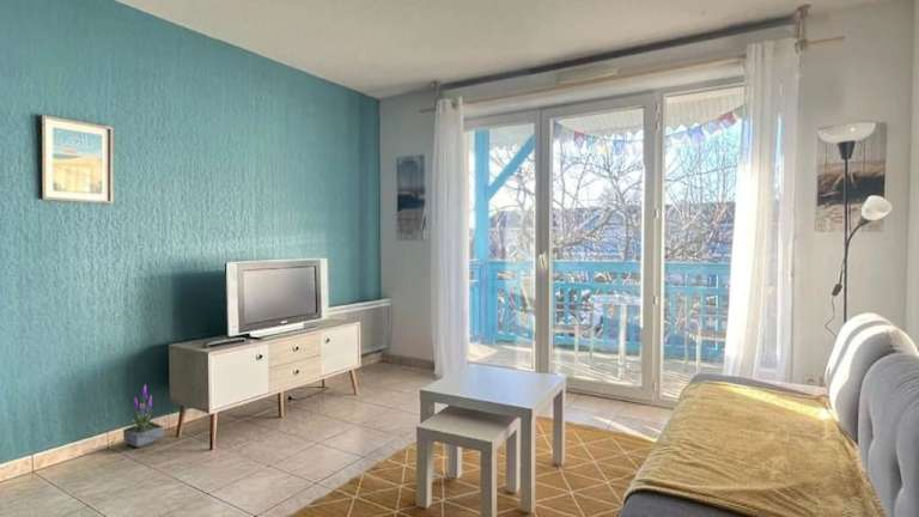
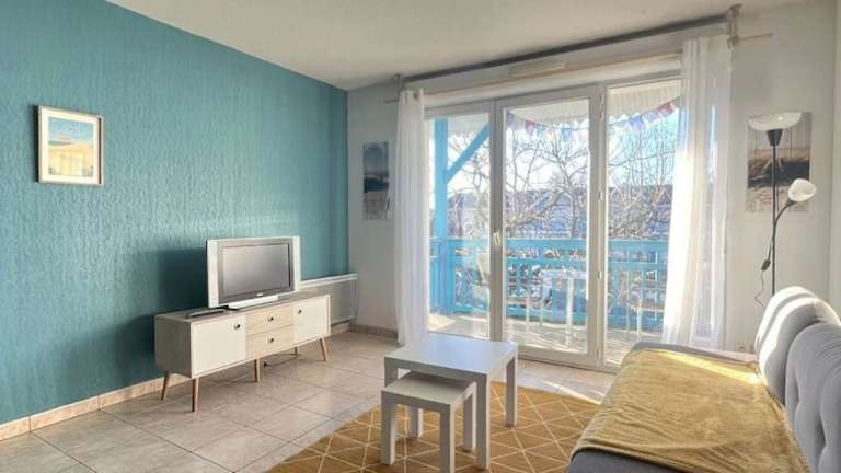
- potted plant [122,383,164,449]
